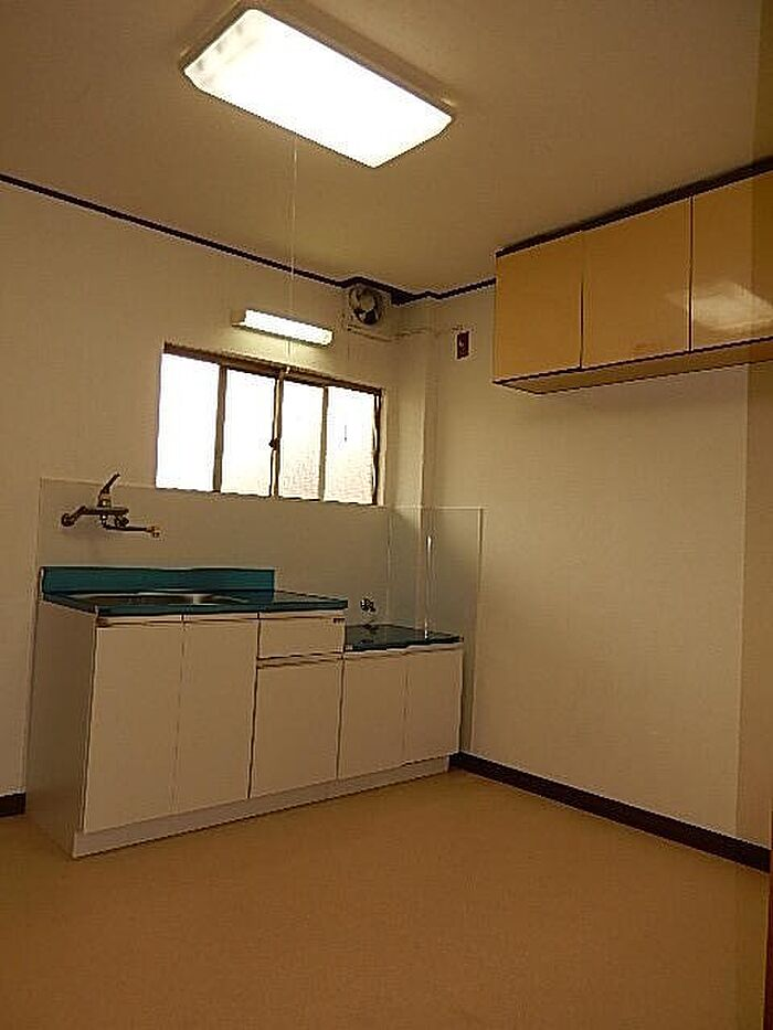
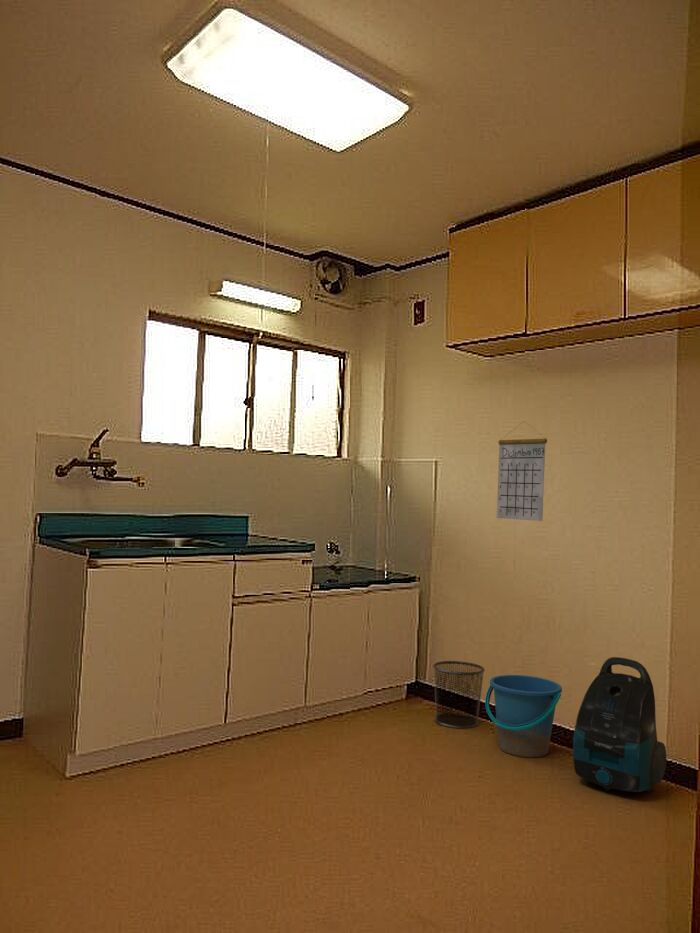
+ bucket [484,674,563,759]
+ waste bin [432,660,486,730]
+ vacuum cleaner [572,656,667,793]
+ calendar [496,420,548,522]
